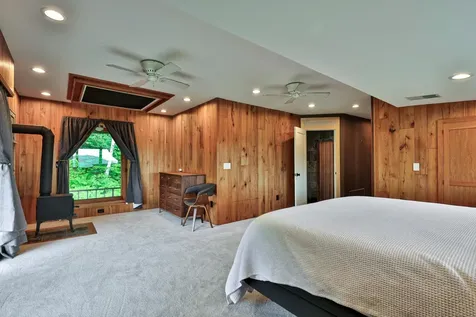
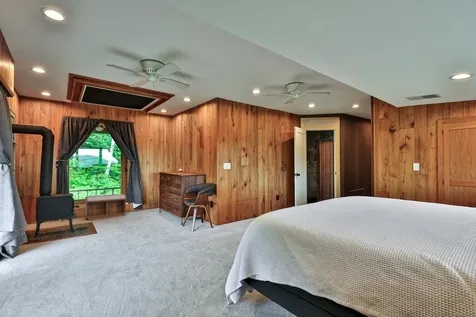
+ bench [84,193,127,221]
